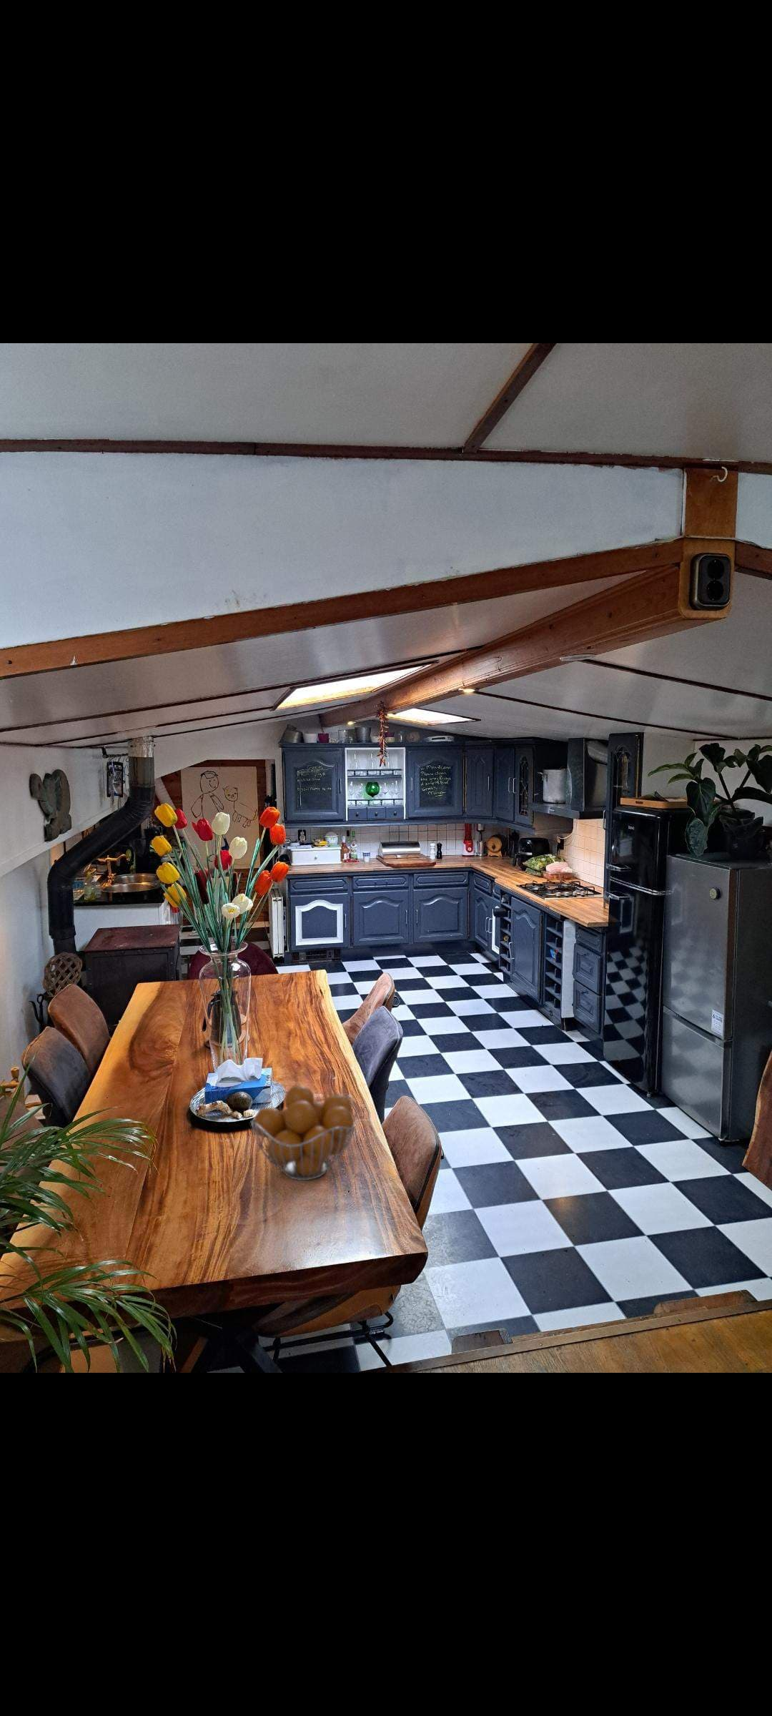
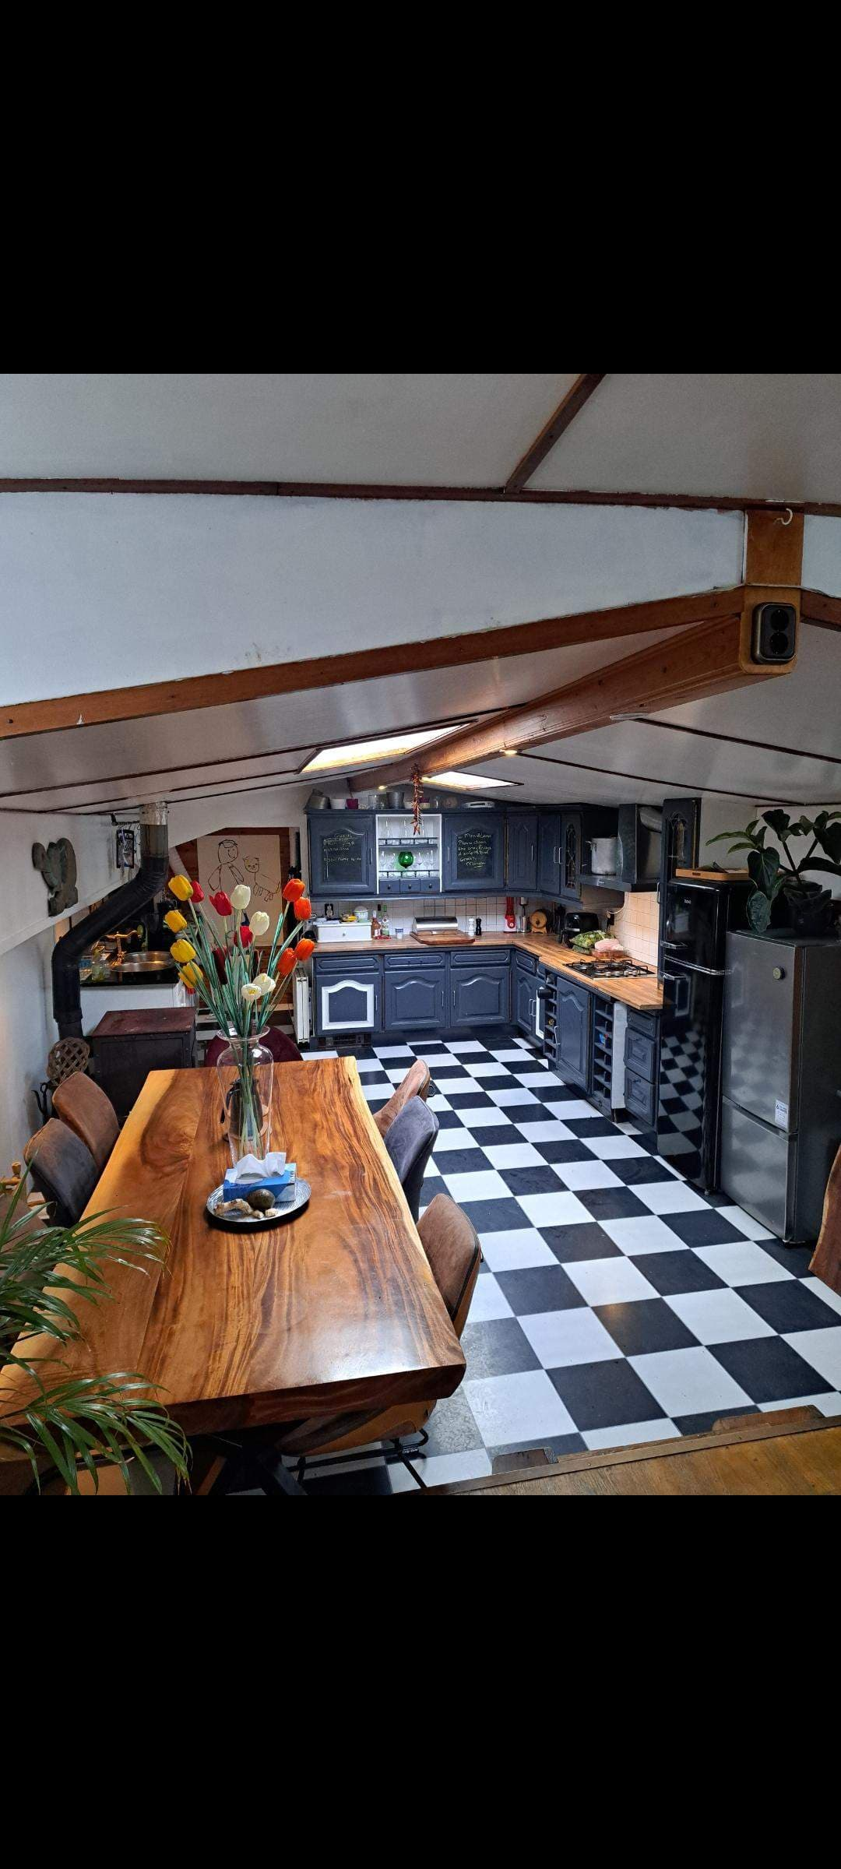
- fruit basket [250,1083,359,1181]
